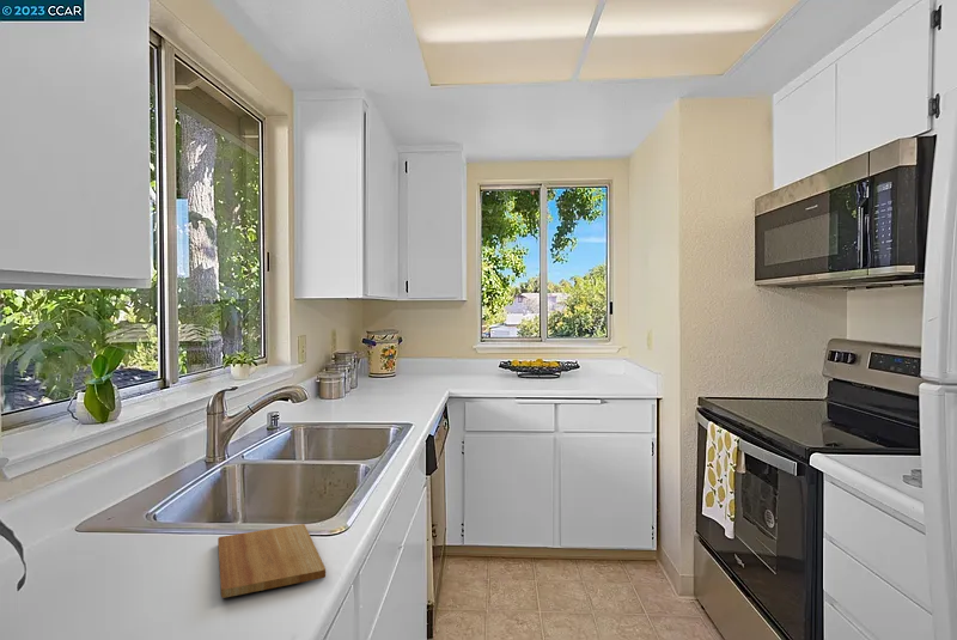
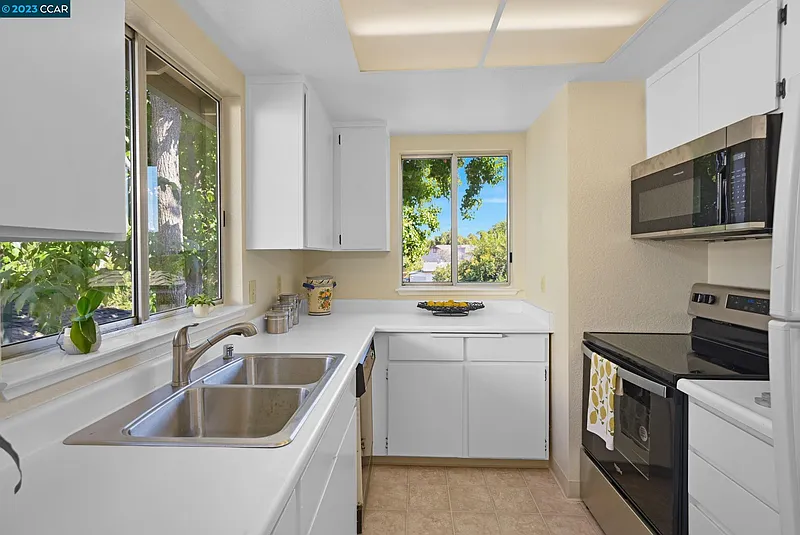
- cutting board [217,523,327,599]
